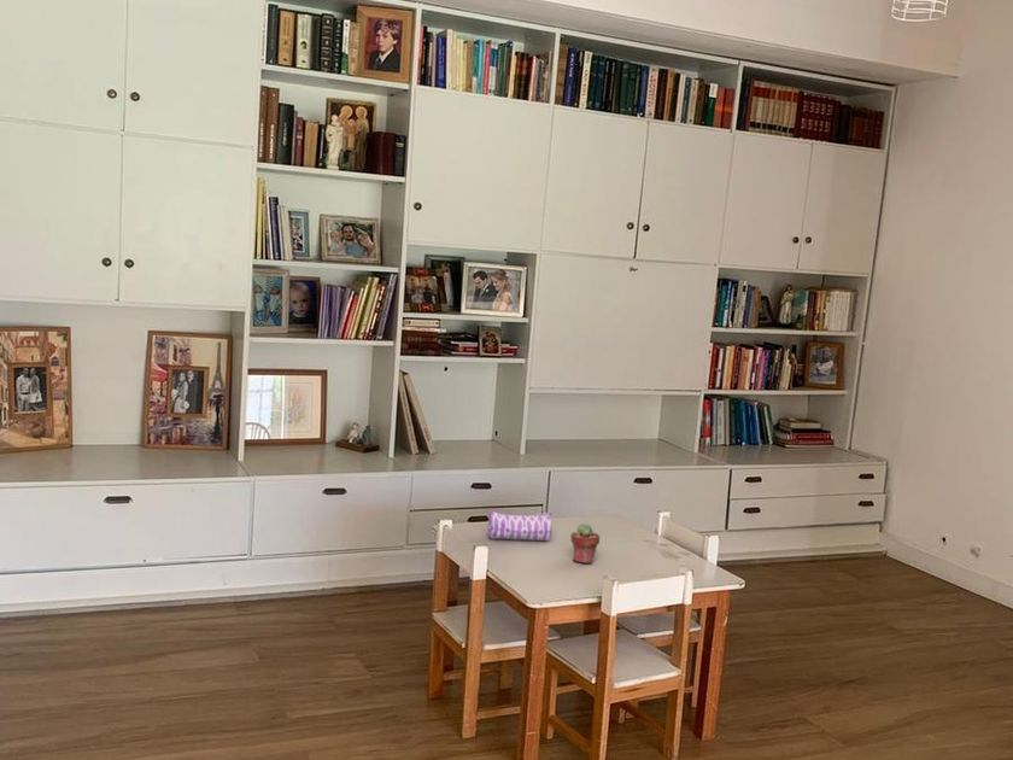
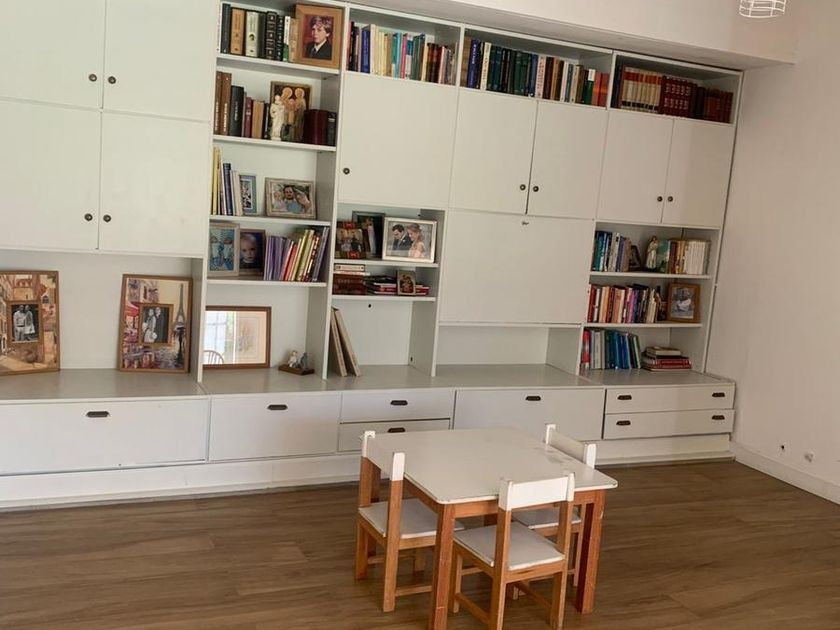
- pencil case [486,509,554,542]
- potted succulent [569,522,601,565]
